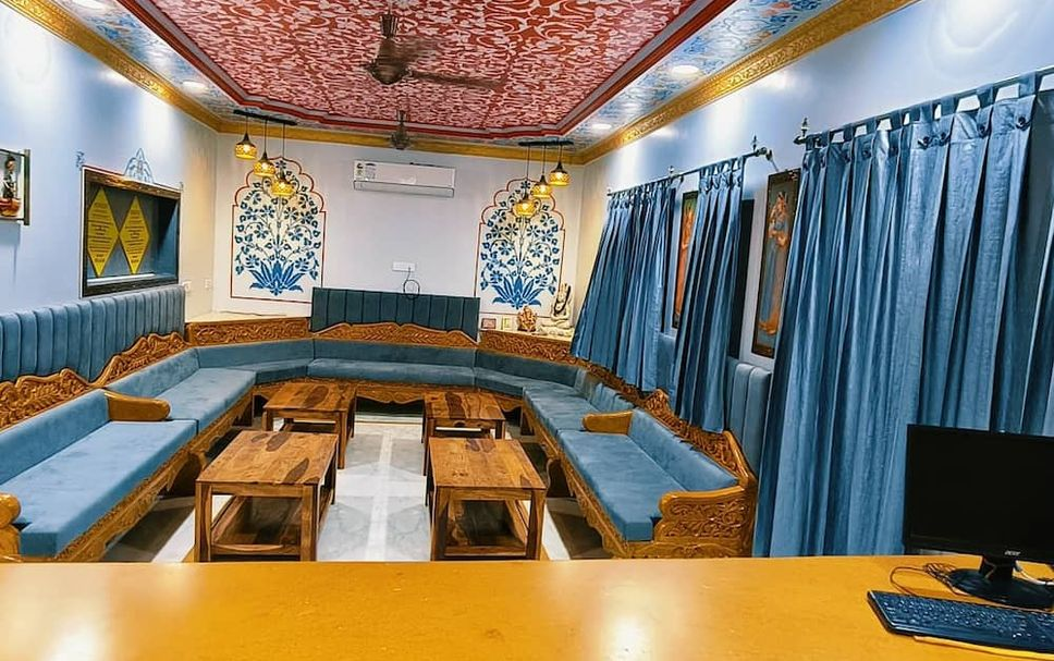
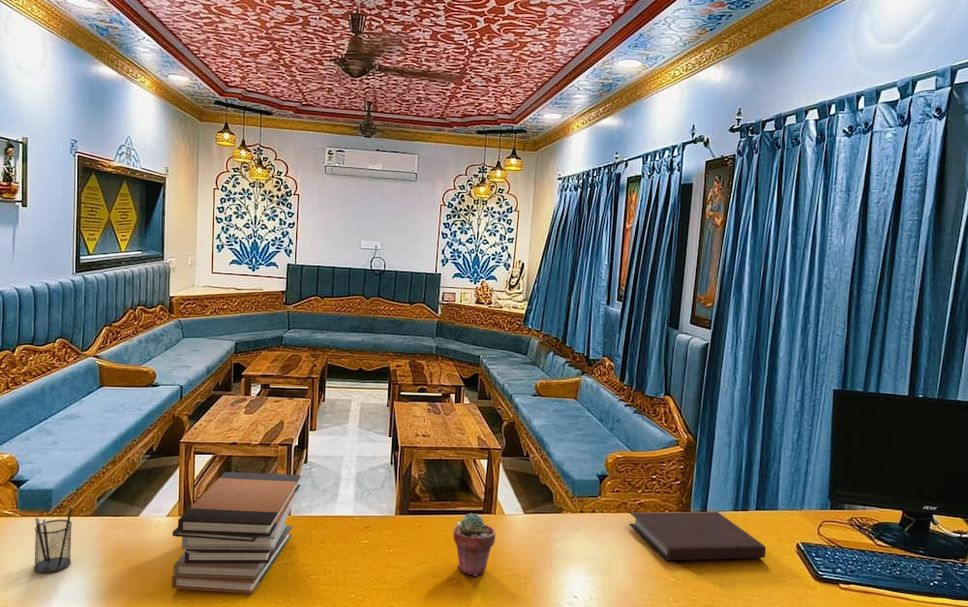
+ book stack [171,471,301,595]
+ pencil holder [33,503,73,574]
+ potted succulent [453,512,496,577]
+ notebook [629,511,767,561]
